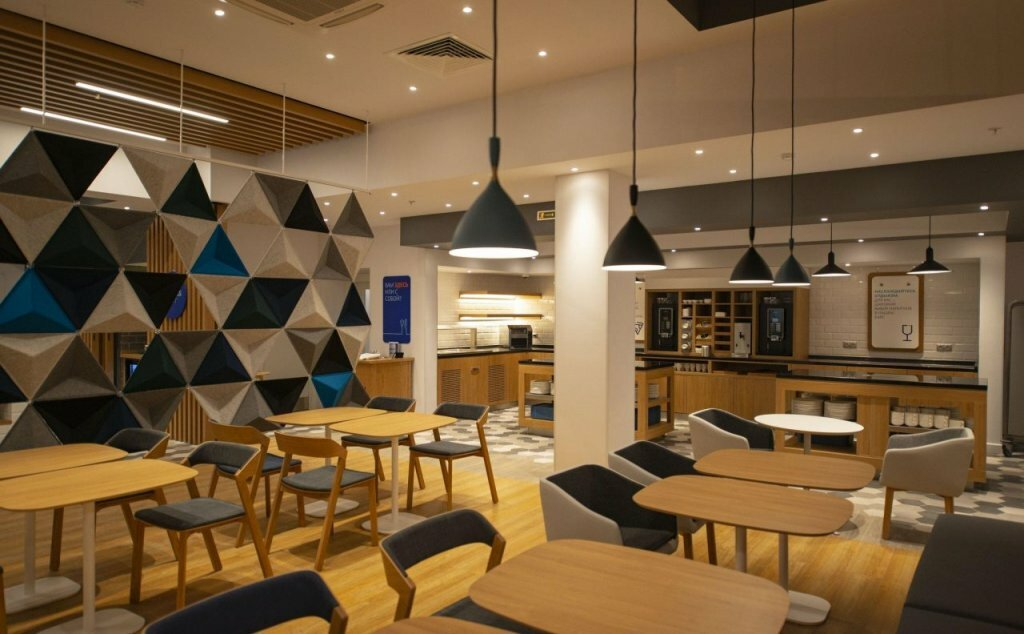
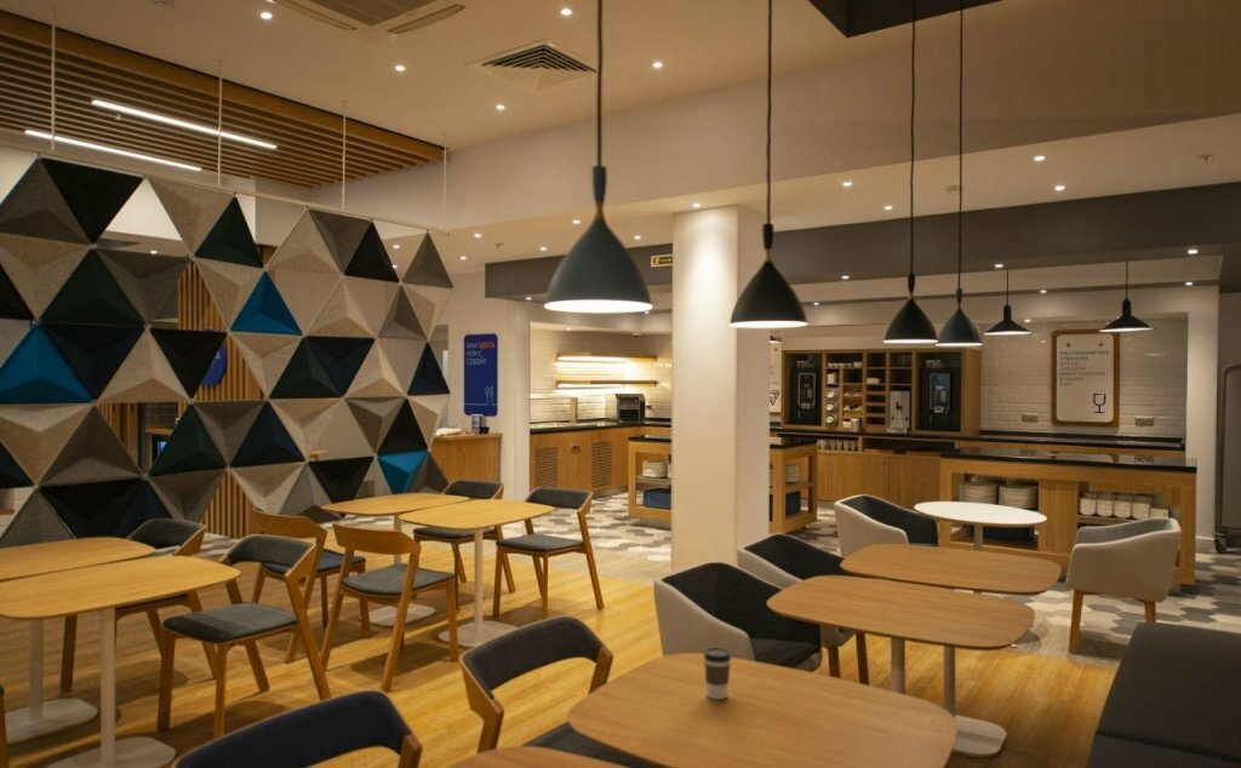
+ coffee cup [703,646,732,700]
